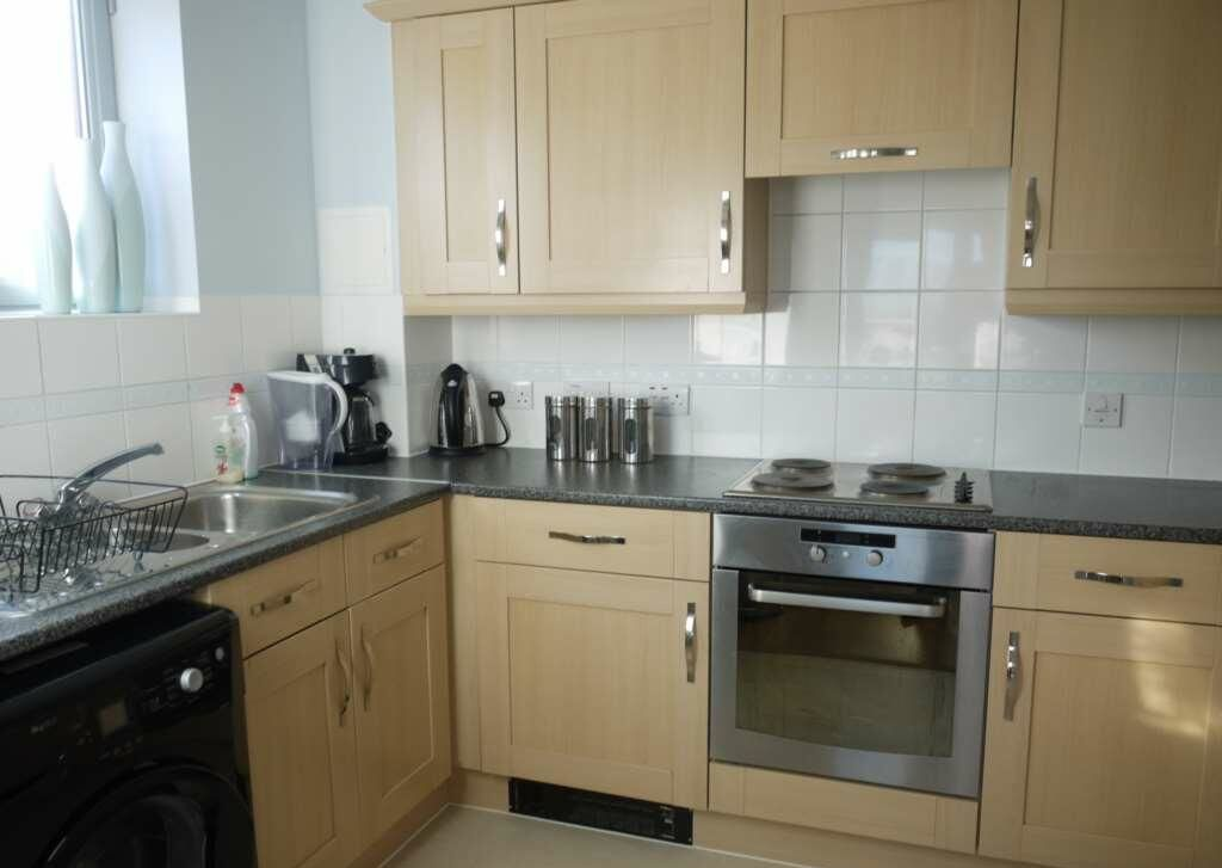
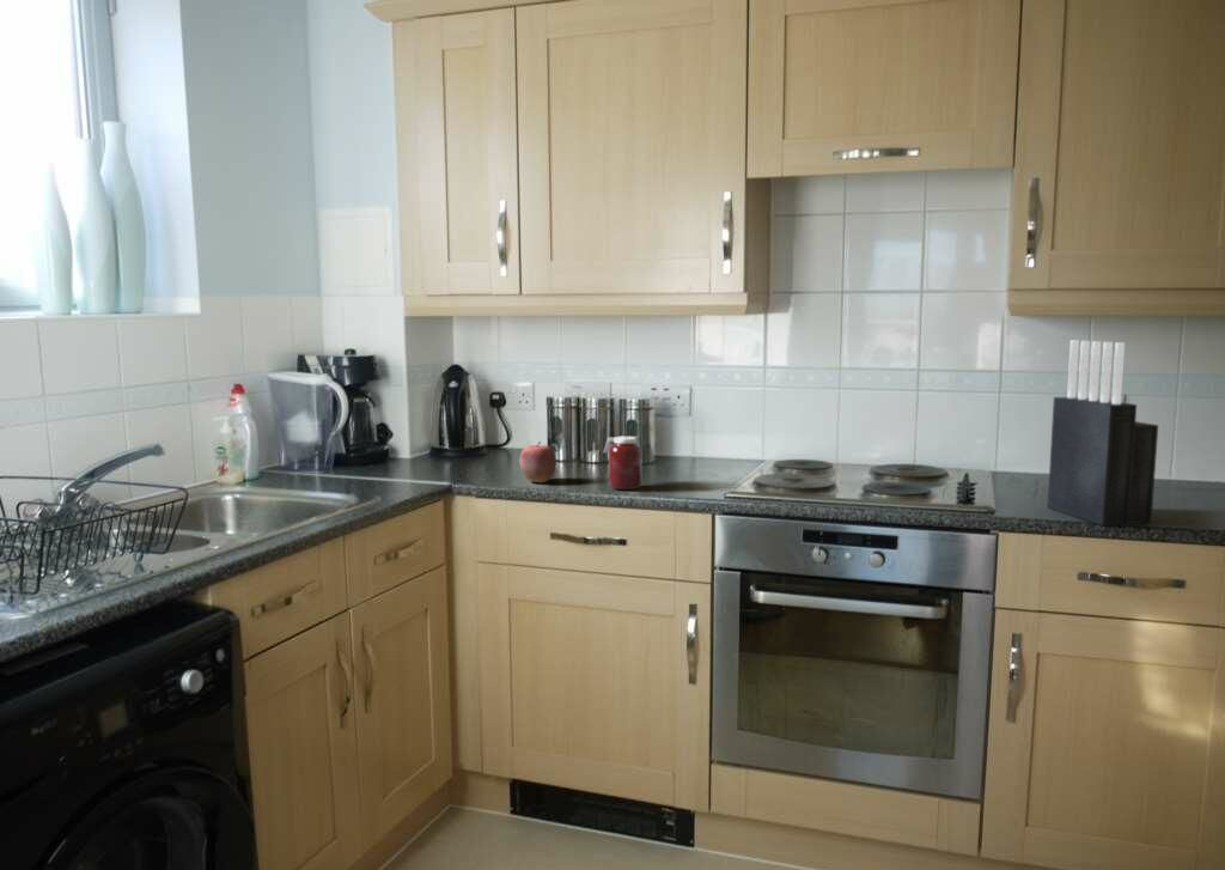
+ jar [602,434,642,491]
+ knife block [1047,339,1159,527]
+ apple [519,440,557,483]
